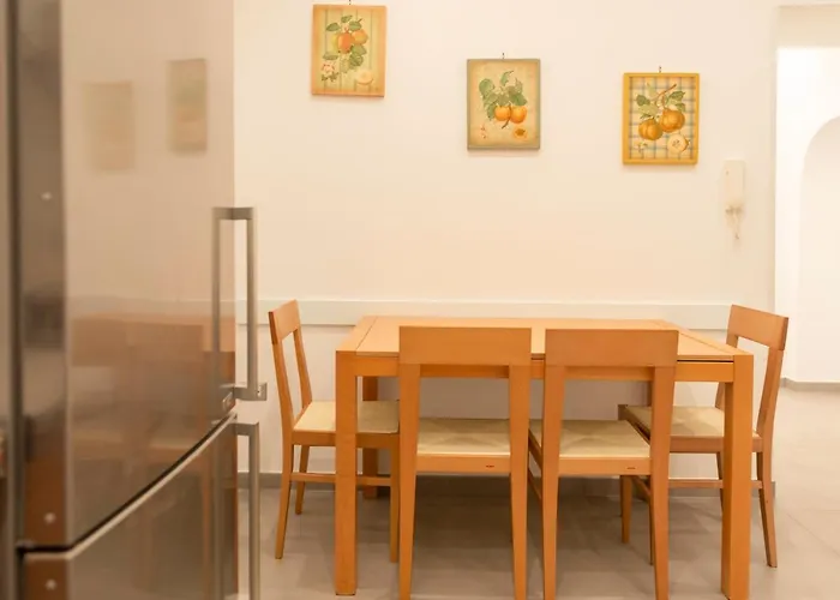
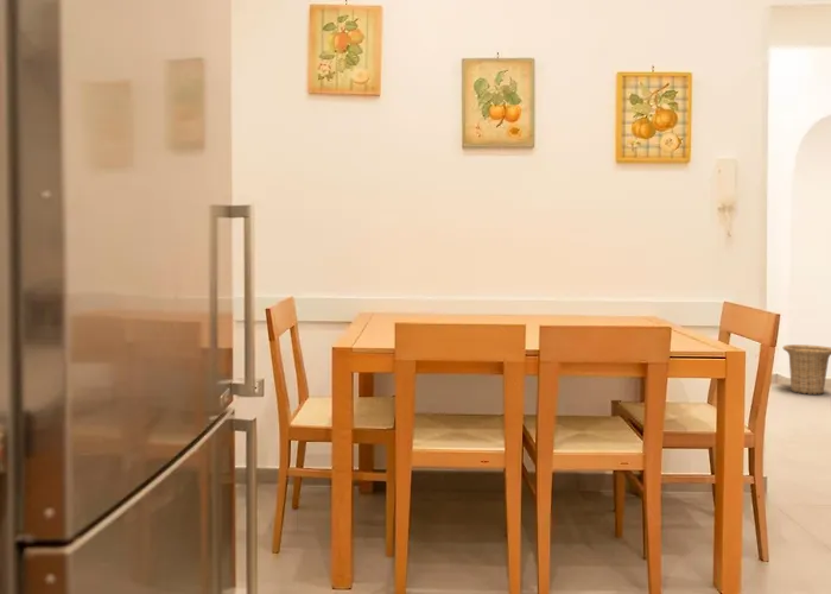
+ basket [782,343,831,396]
